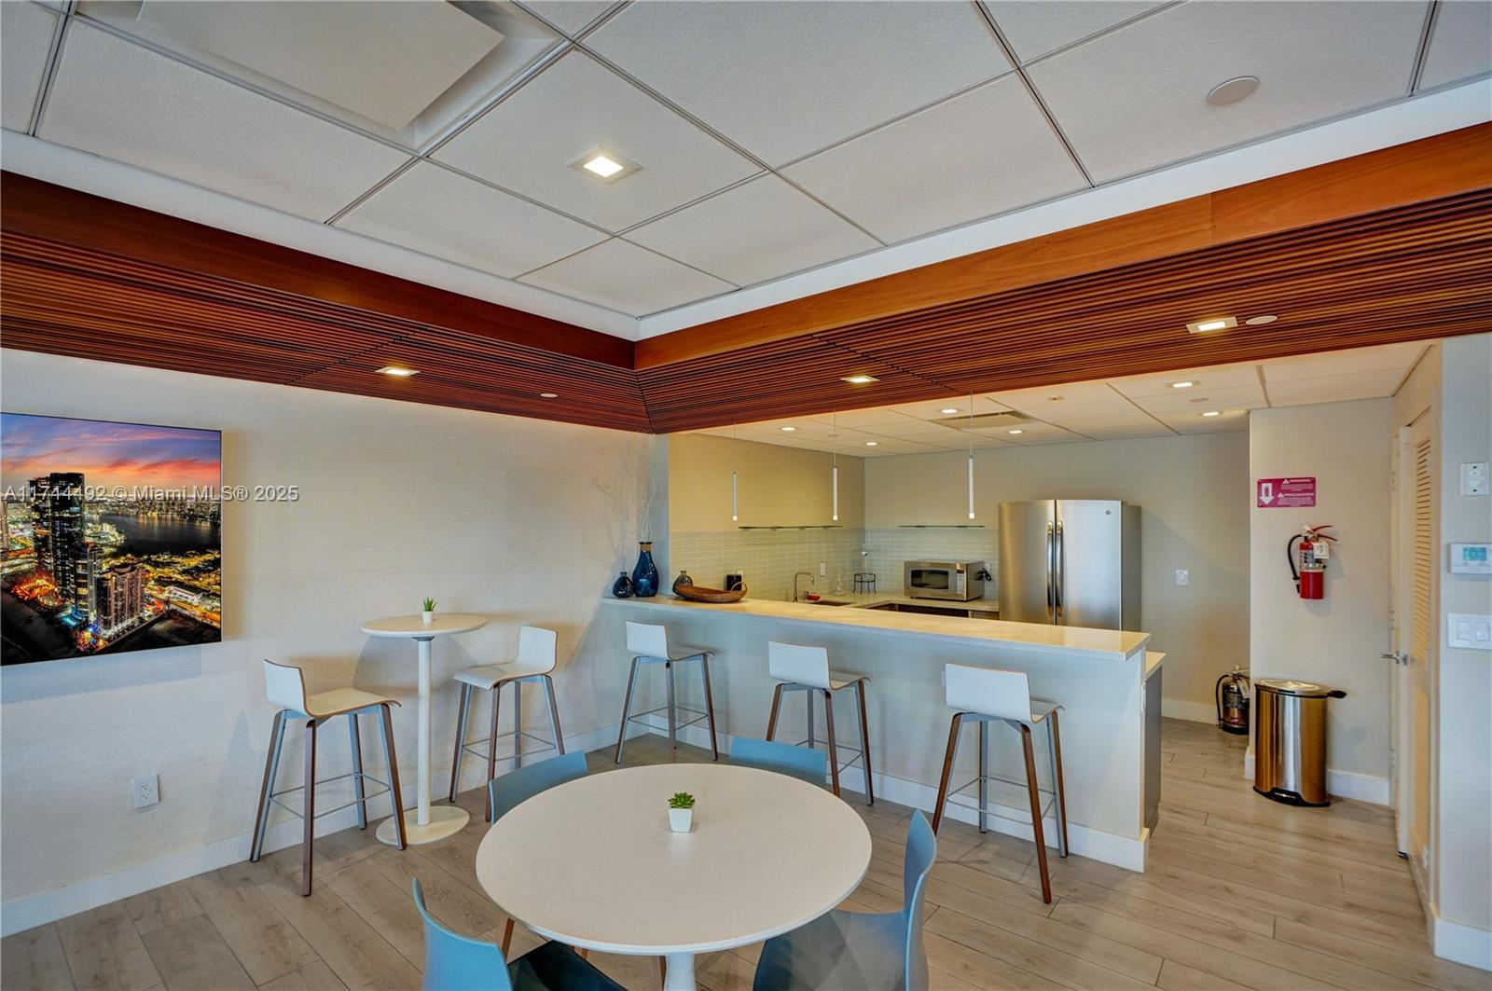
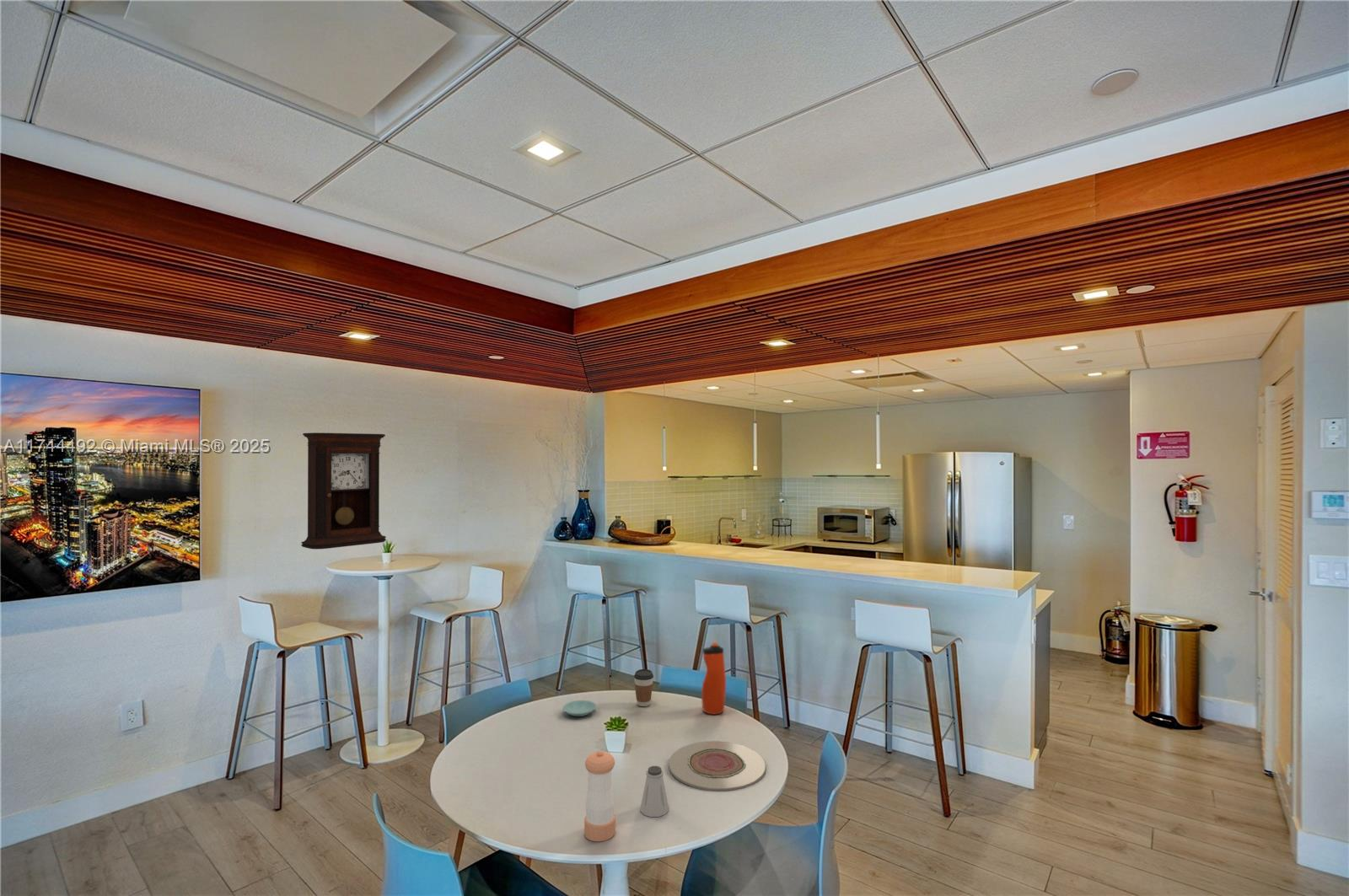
+ coffee cup [633,668,654,707]
+ saucer [562,700,597,717]
+ plate [668,740,766,791]
+ pendulum clock [300,432,387,550]
+ pepper shaker [583,750,616,842]
+ saltshaker [640,765,669,818]
+ water bottle [701,641,727,716]
